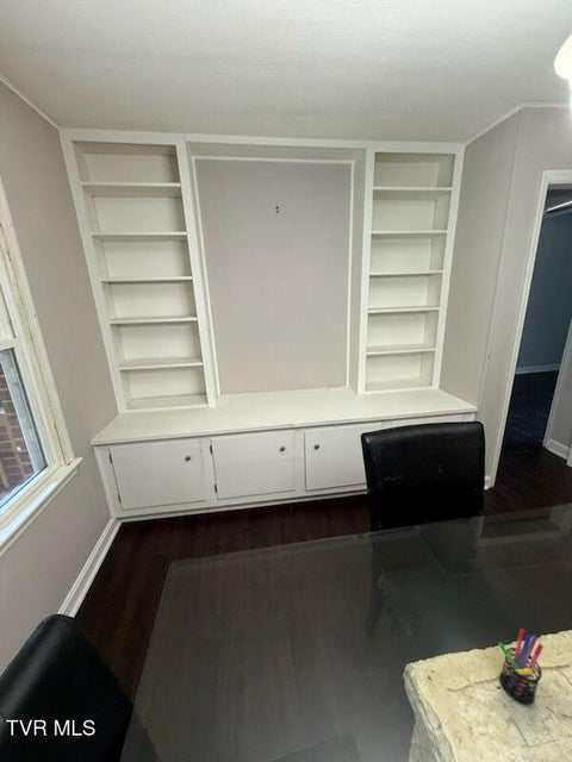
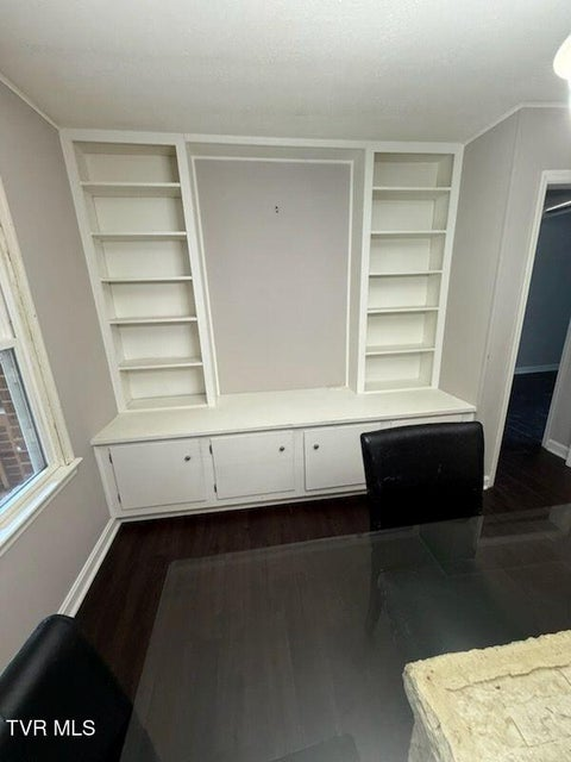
- pen holder [497,627,545,706]
